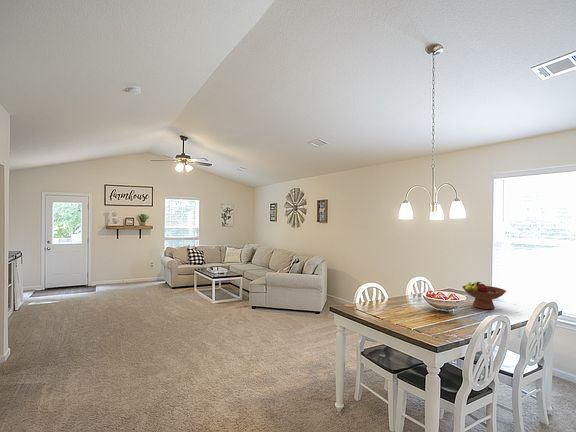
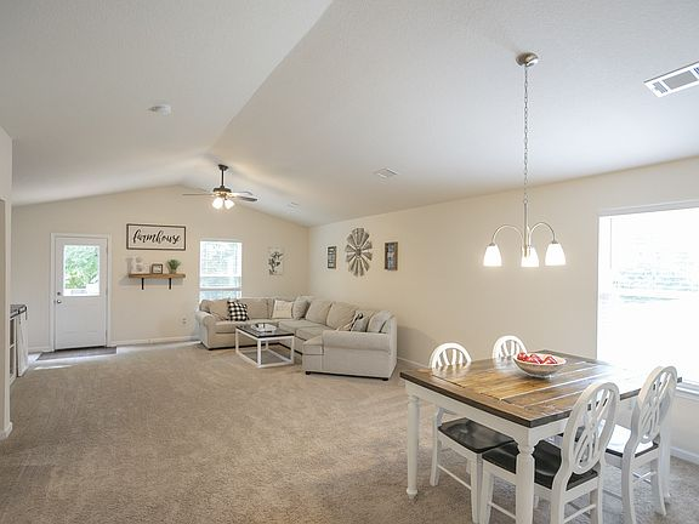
- fruit bowl [461,281,507,310]
